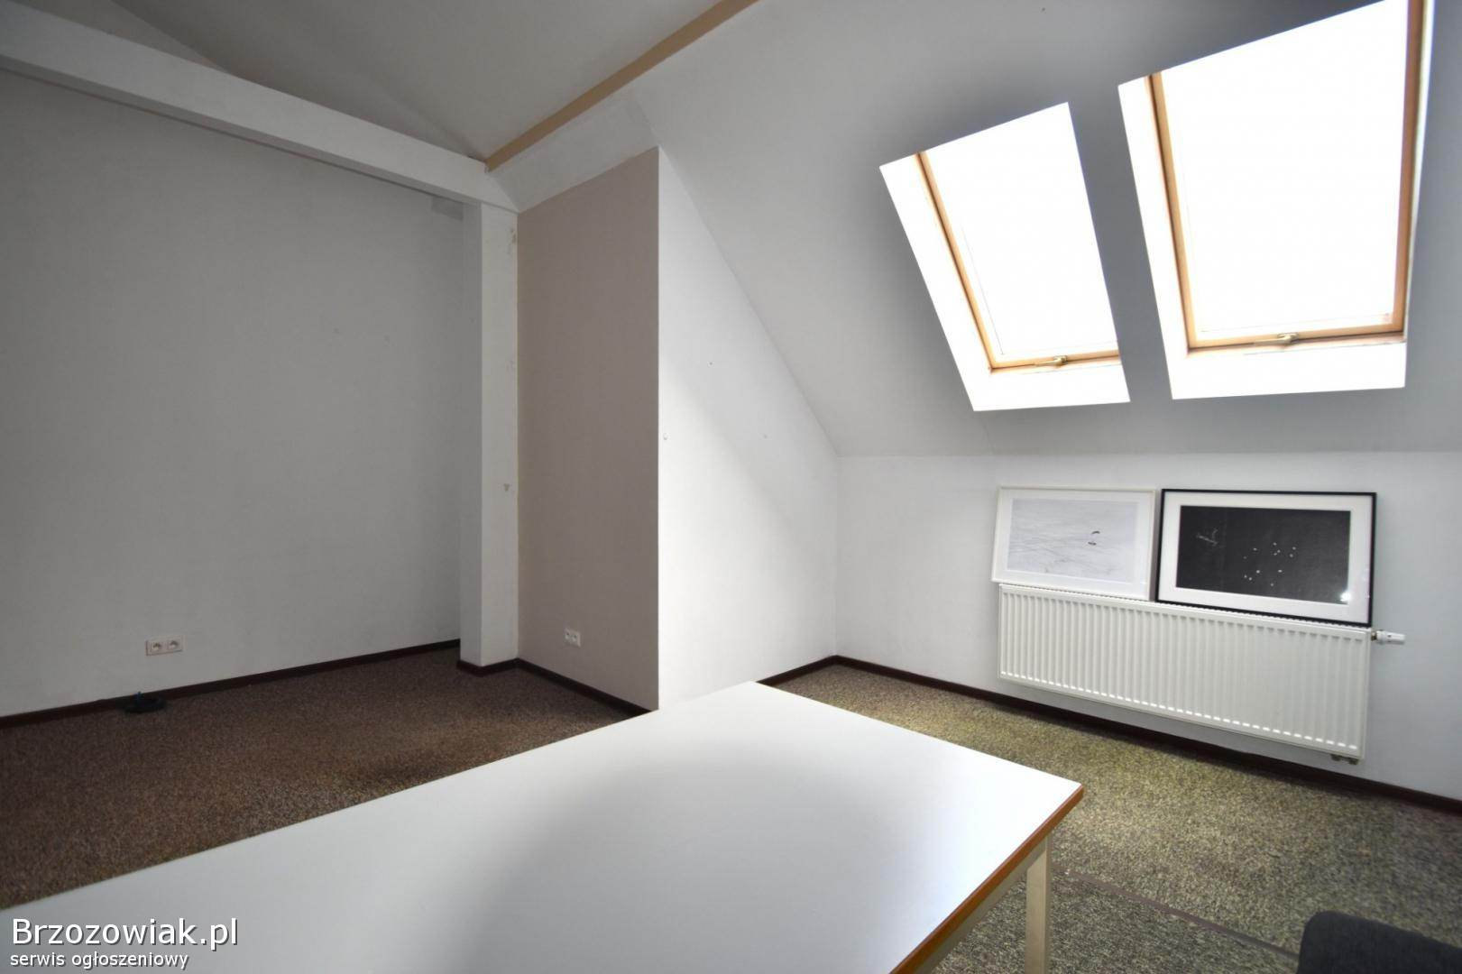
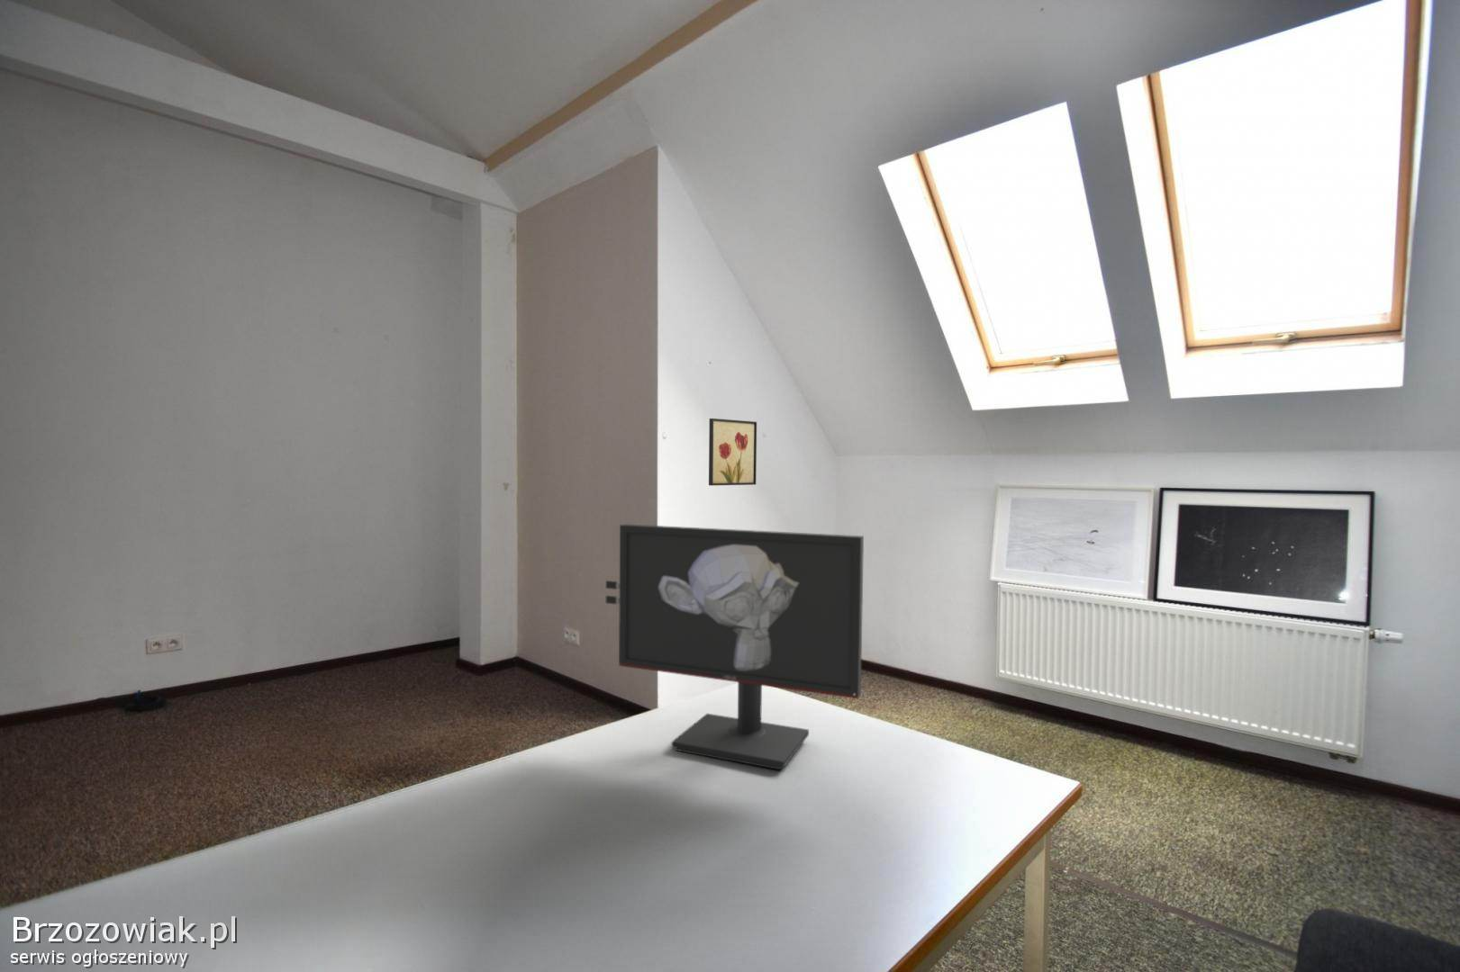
+ wall art [708,418,758,486]
+ monitor [606,523,865,771]
